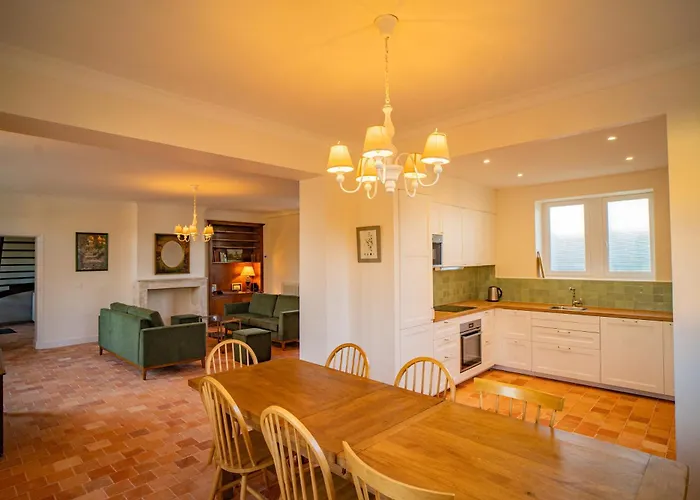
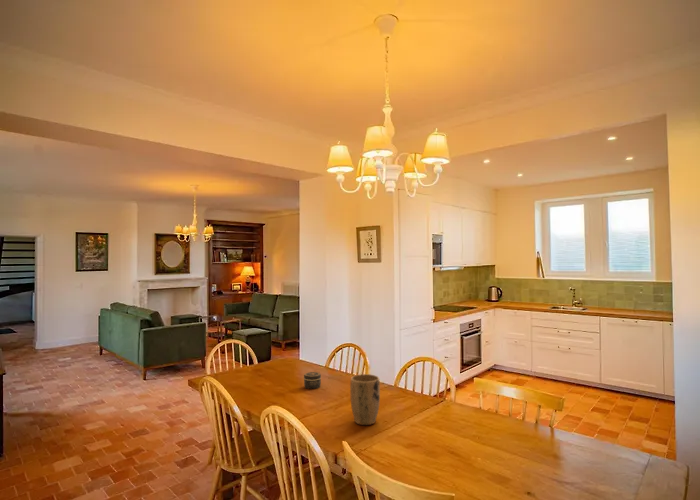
+ plant pot [349,373,381,426]
+ jar [303,371,322,390]
